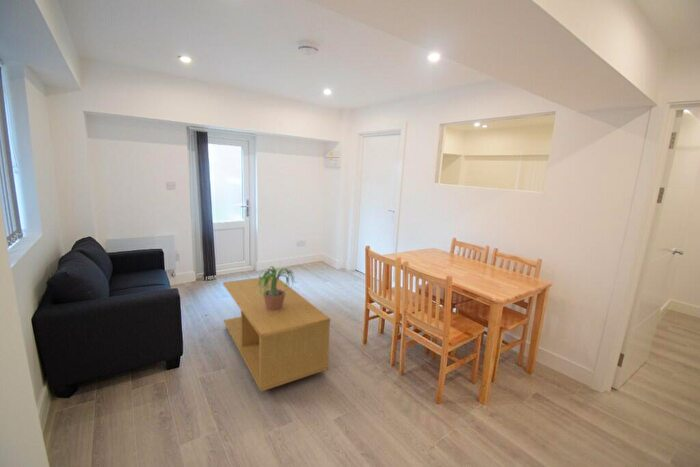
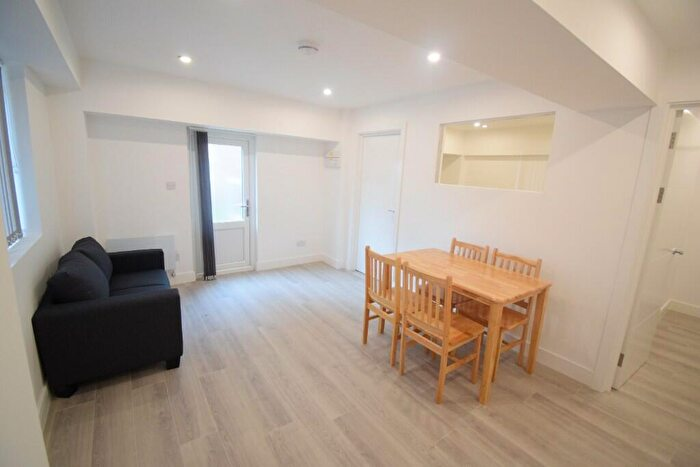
- potted plant [256,265,299,311]
- coffee table [222,276,331,392]
